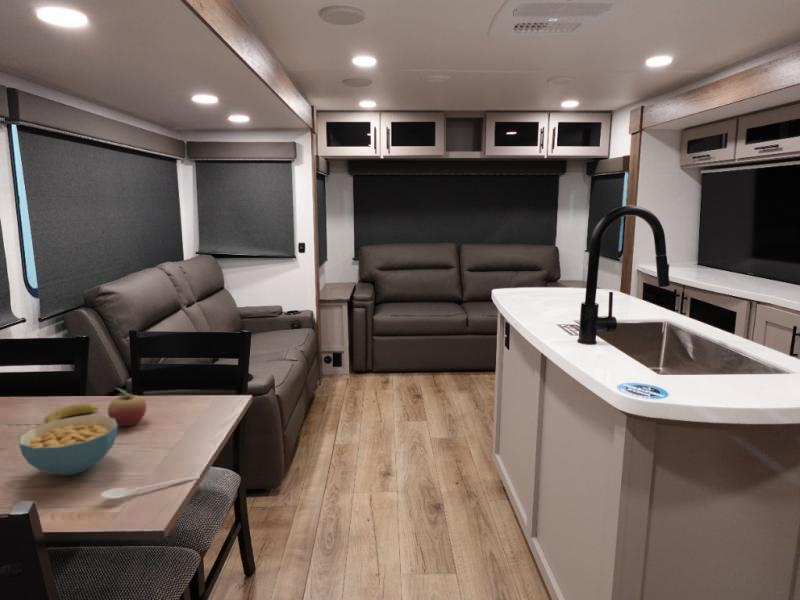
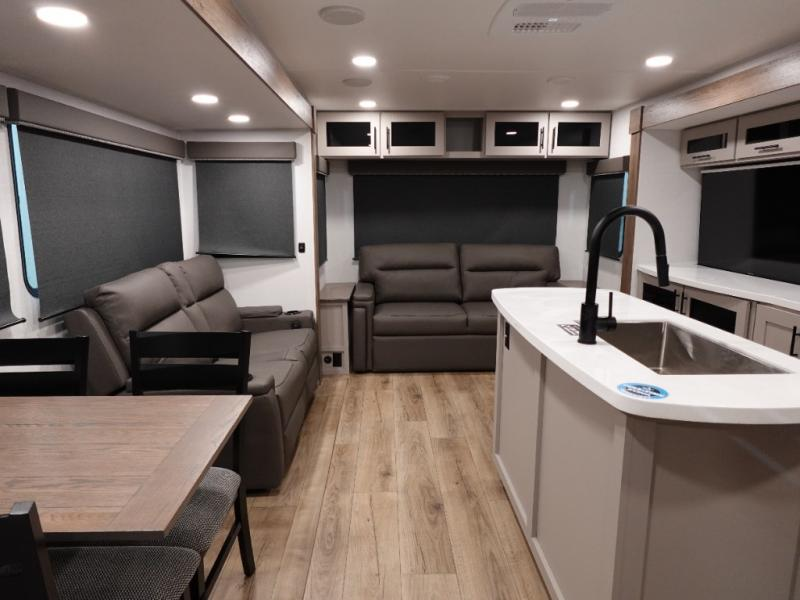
- stirrer [100,475,201,499]
- banana [43,403,99,423]
- cereal bowl [18,414,119,476]
- fruit [107,387,147,427]
